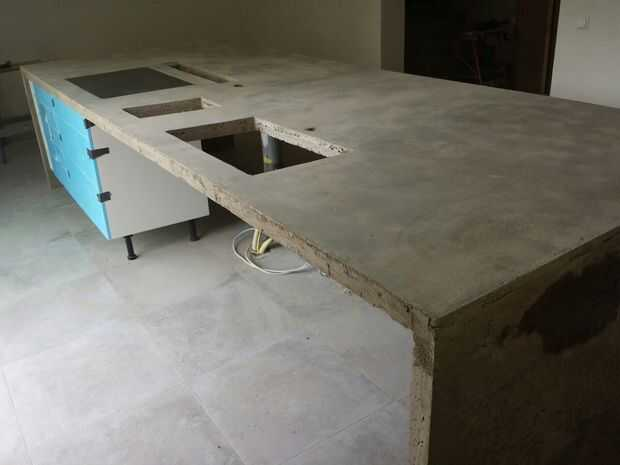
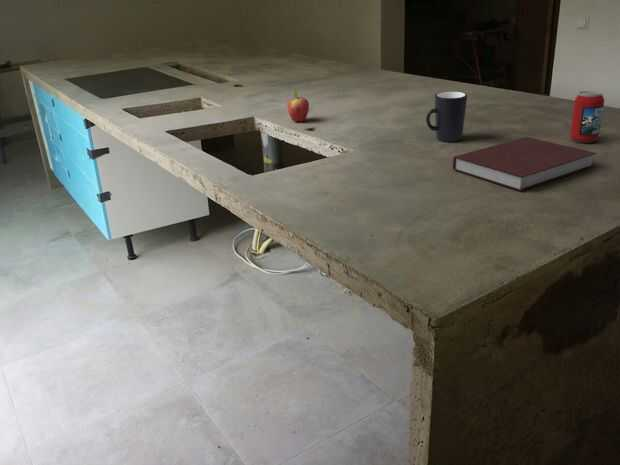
+ fruit [286,87,310,123]
+ notebook [452,136,597,192]
+ beverage can [569,90,605,144]
+ mug [425,90,468,143]
